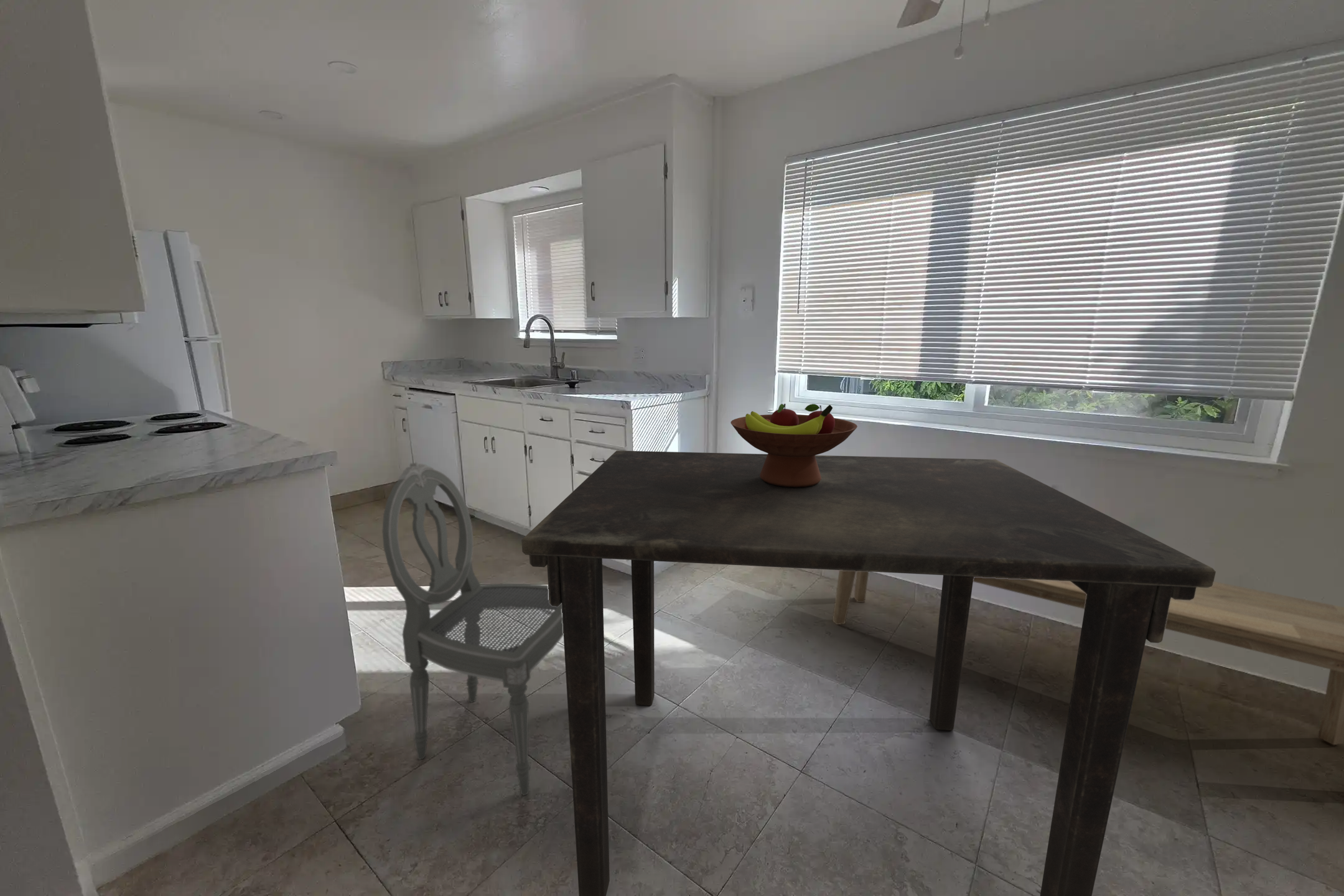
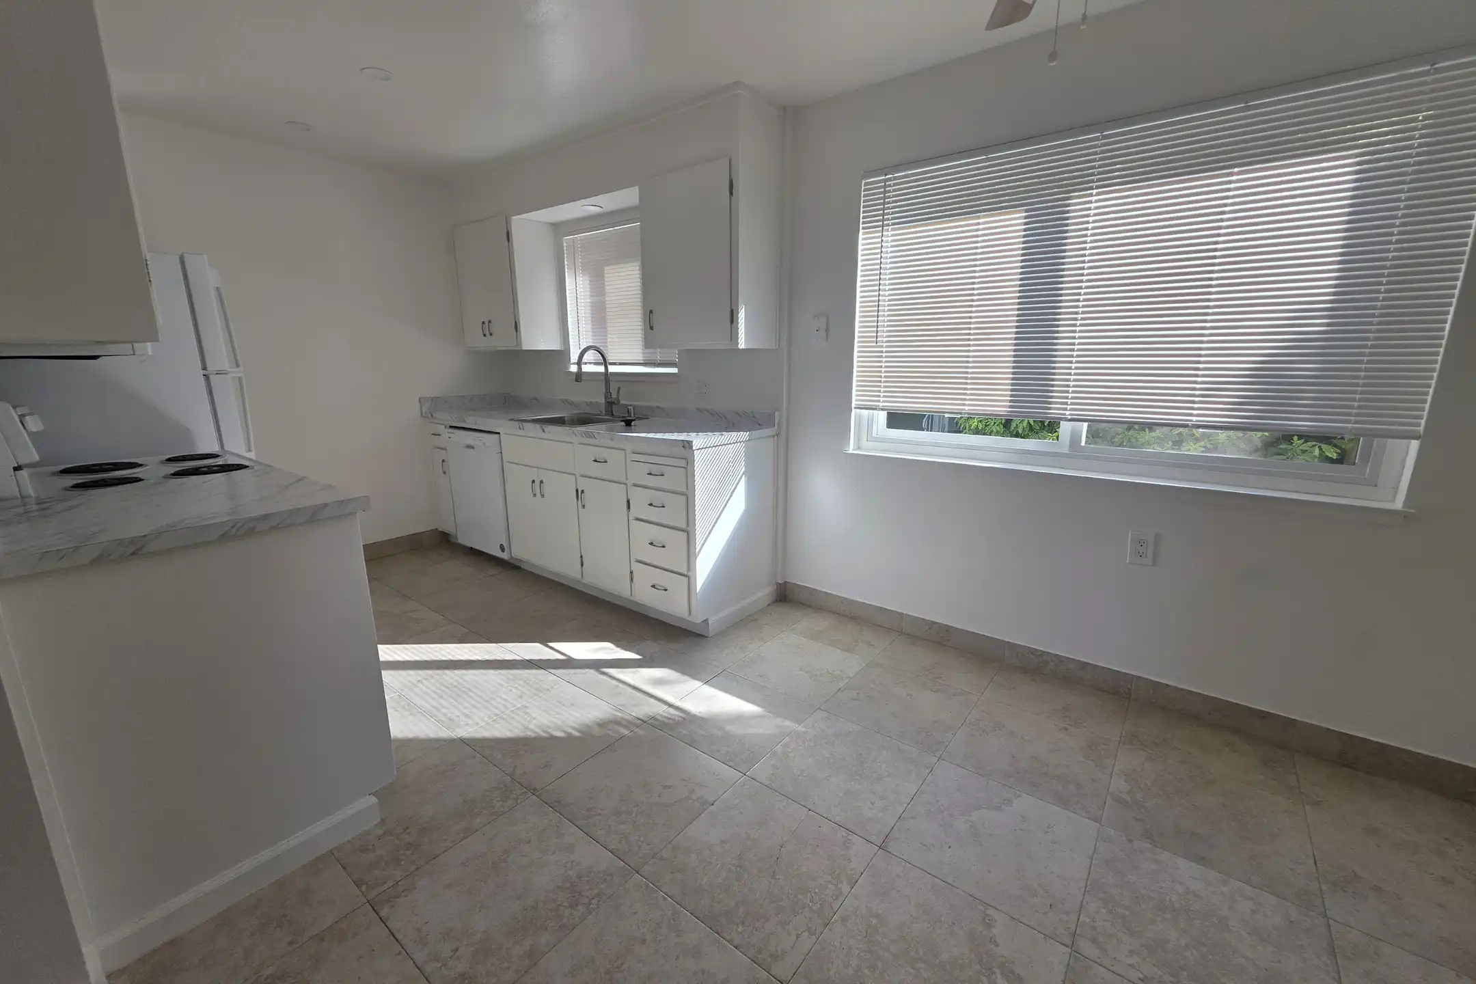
- fruit bowl [730,403,858,487]
- dining table [521,450,1216,896]
- dining chair [381,462,564,796]
- bench [832,570,1344,745]
